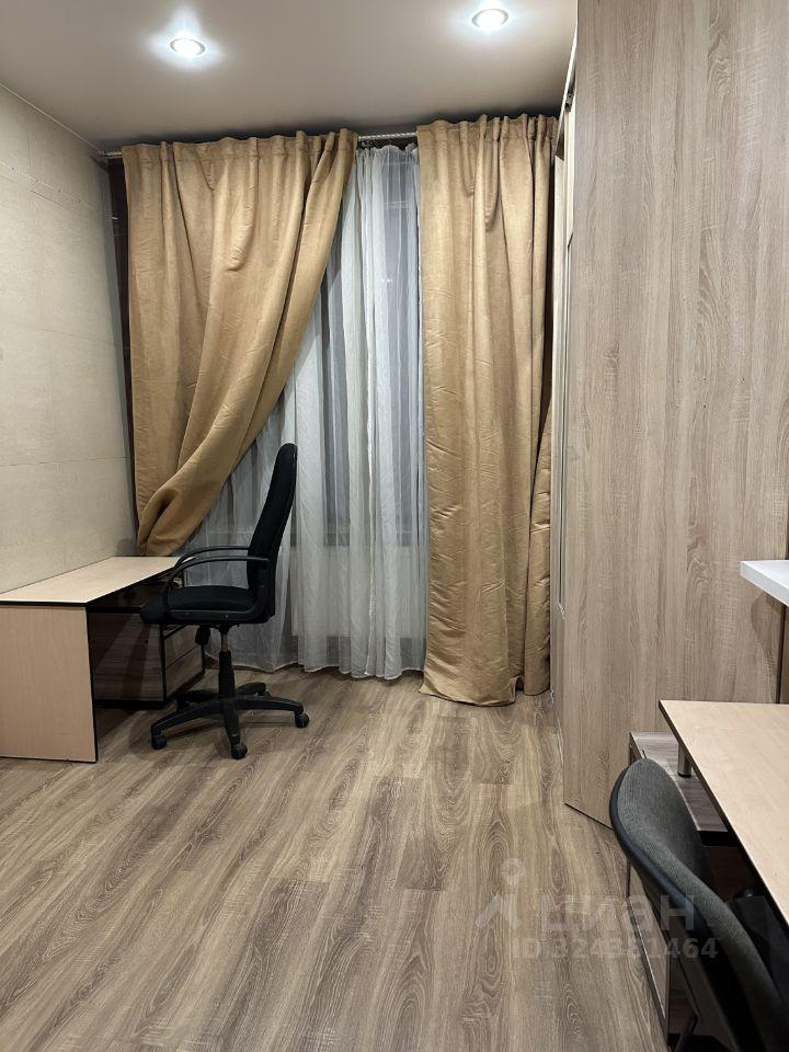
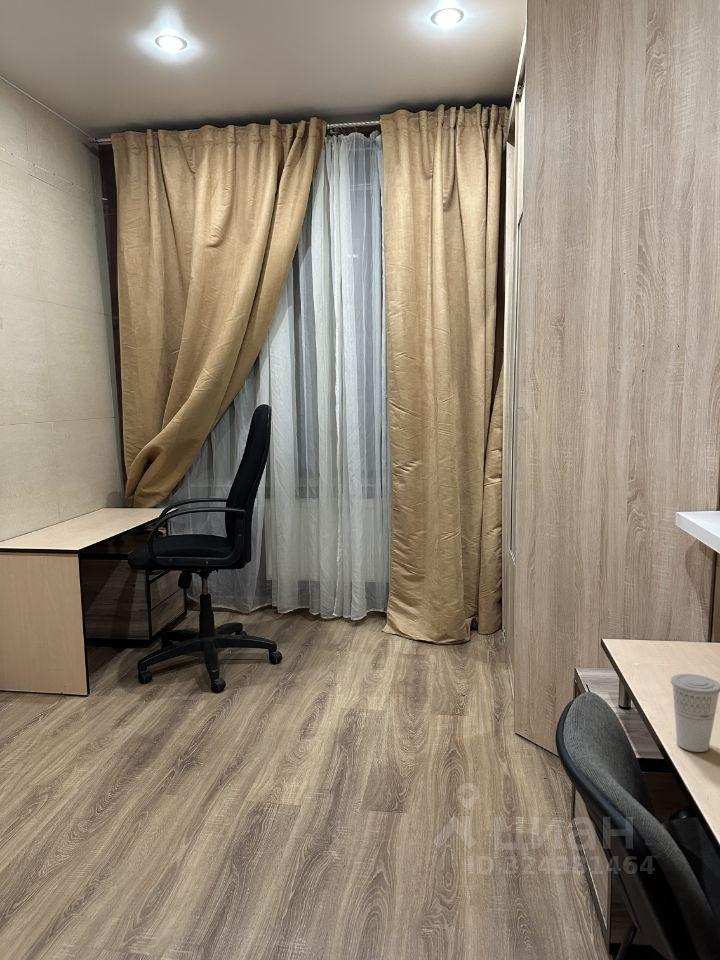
+ cup [669,673,720,753]
